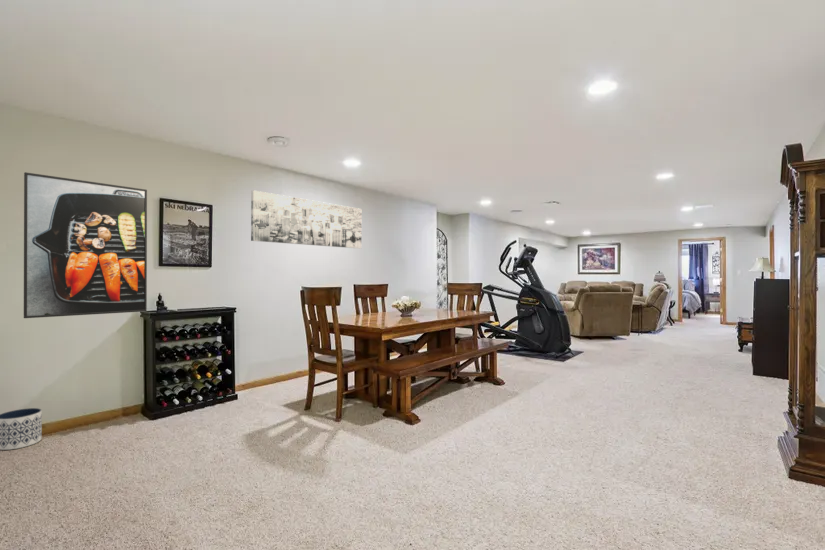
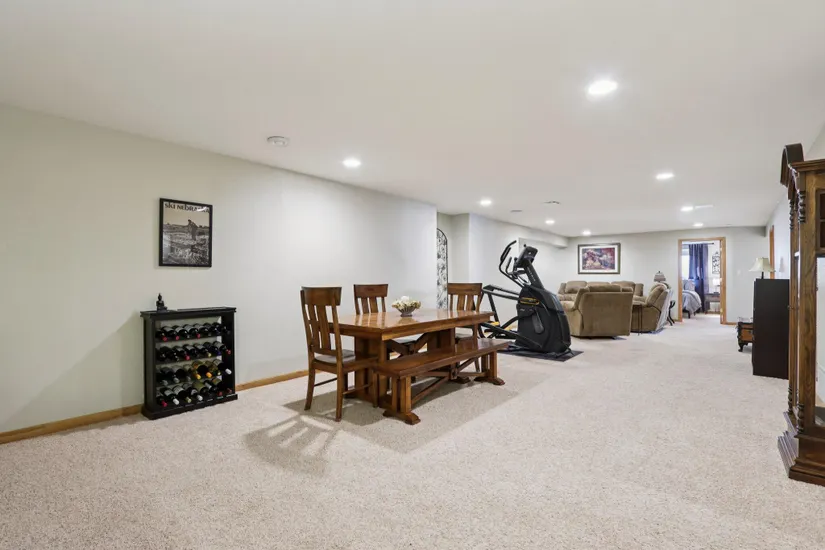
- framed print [23,171,148,319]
- planter [0,407,43,451]
- wall art [250,189,362,250]
